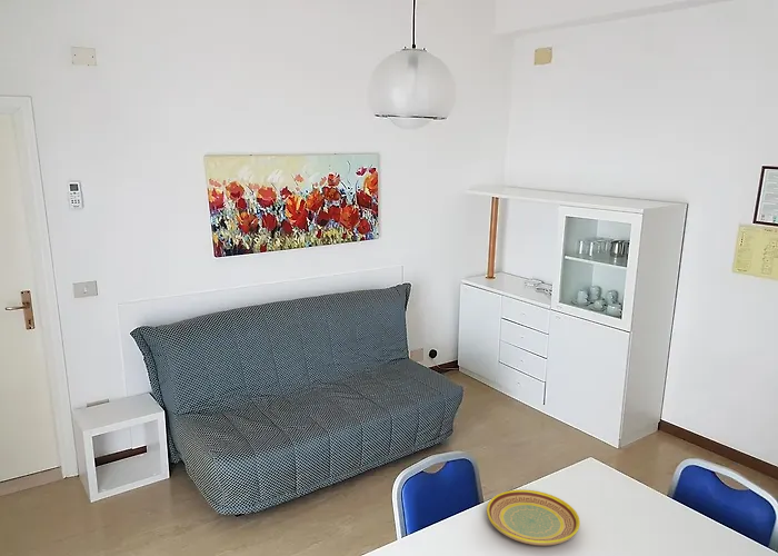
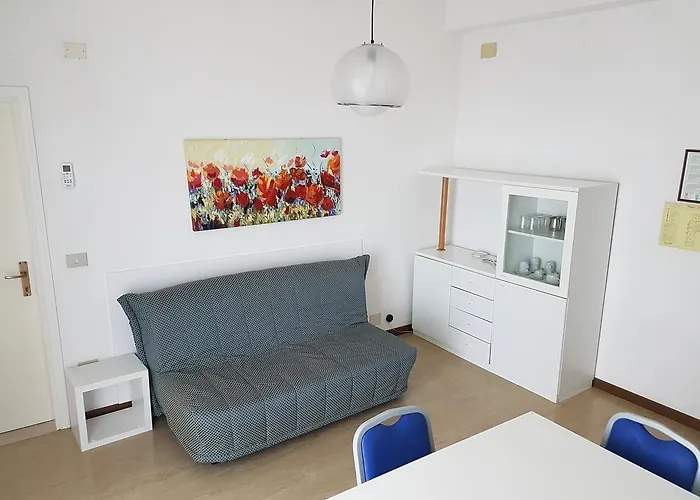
- plate [486,488,581,547]
